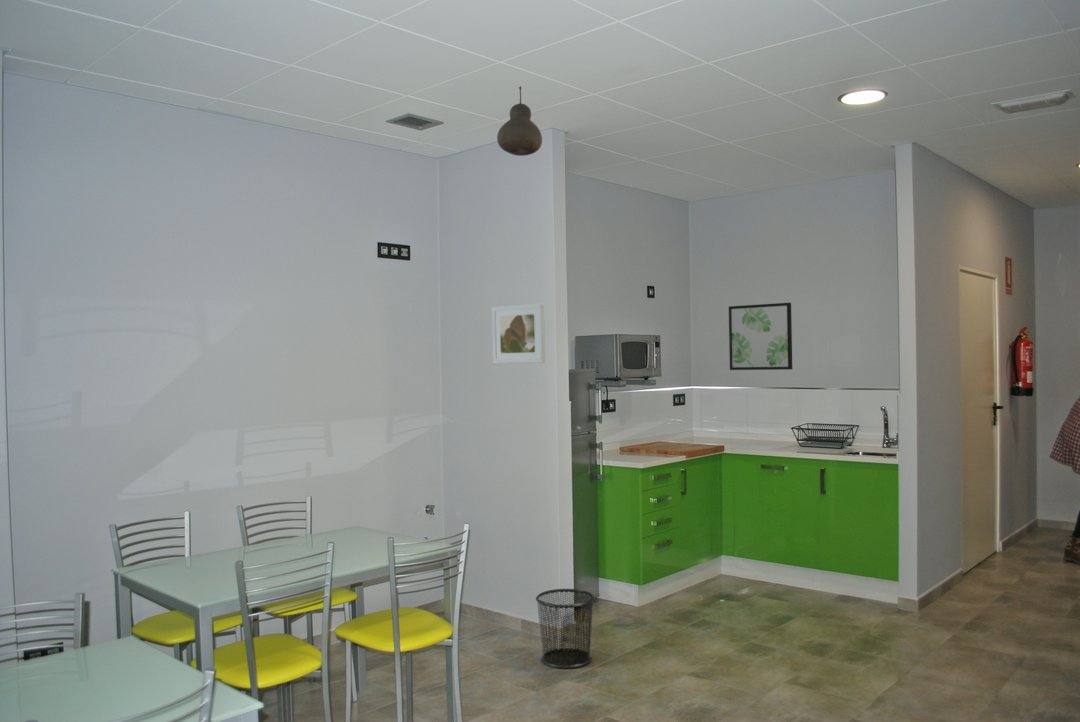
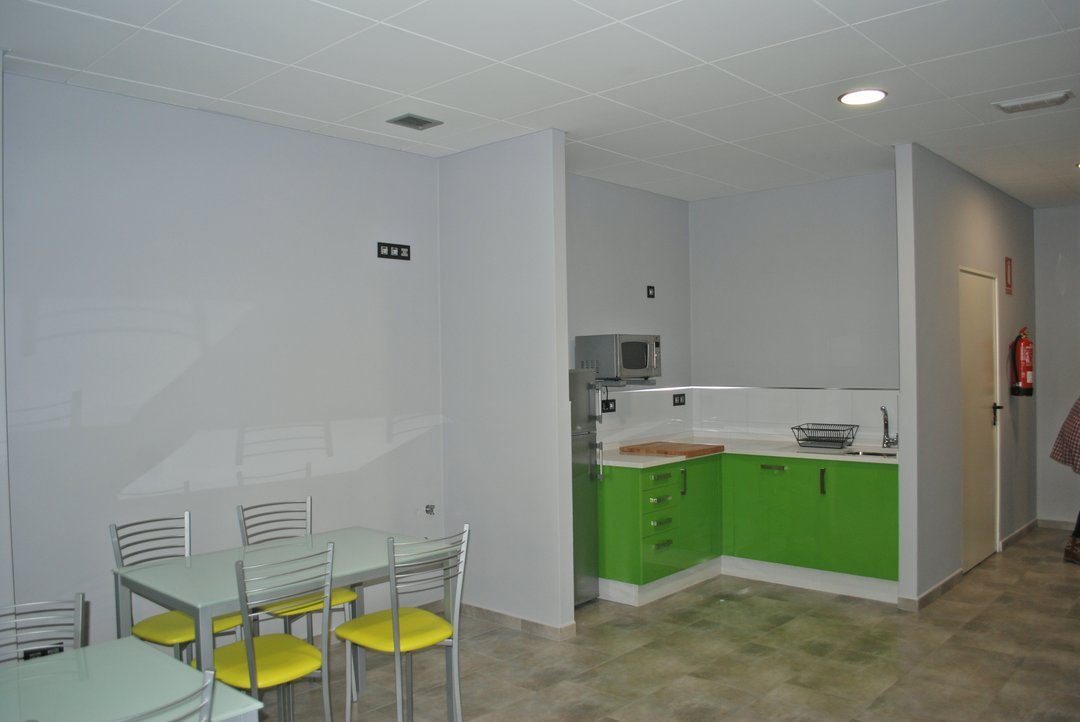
- pendant light [496,85,543,157]
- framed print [491,302,546,365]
- waste bin [535,588,596,669]
- wall art [728,302,793,371]
